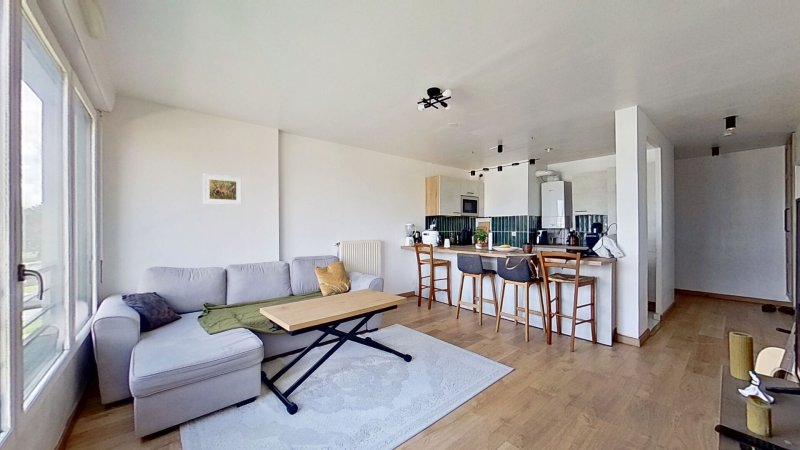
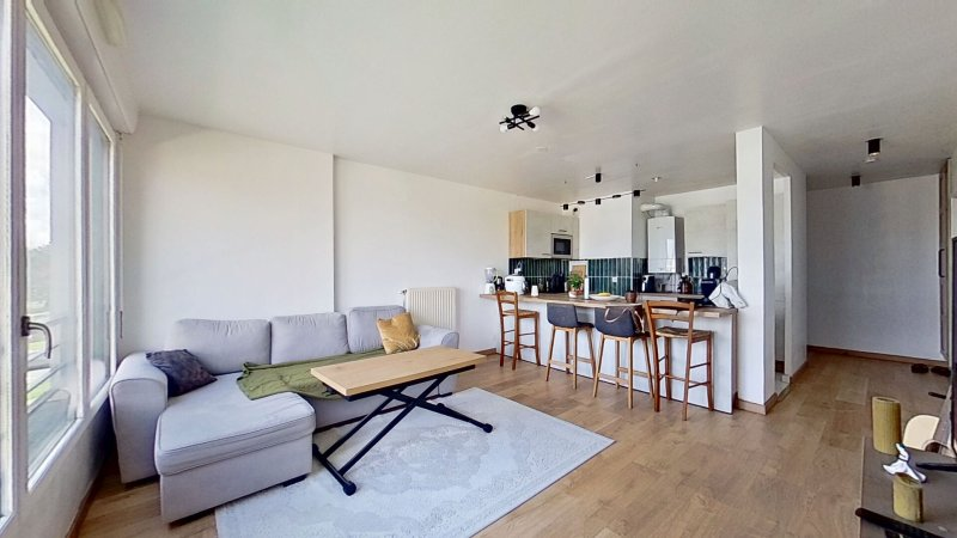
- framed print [202,173,243,206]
